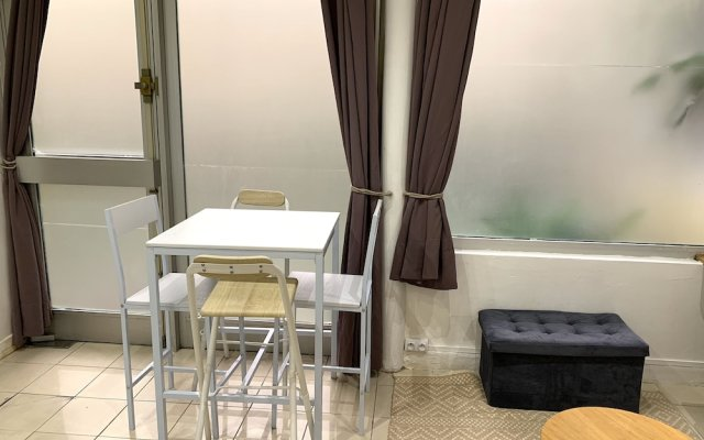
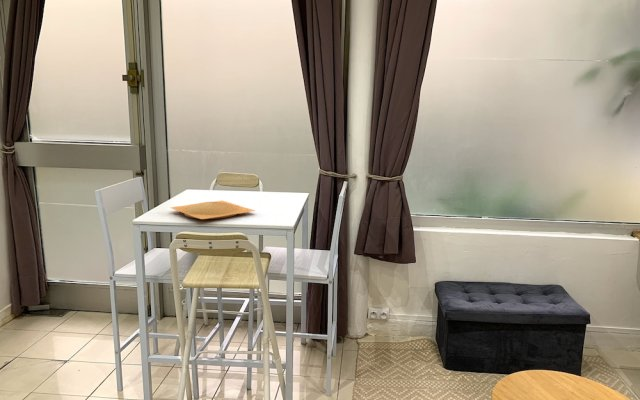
+ plate [169,200,256,220]
